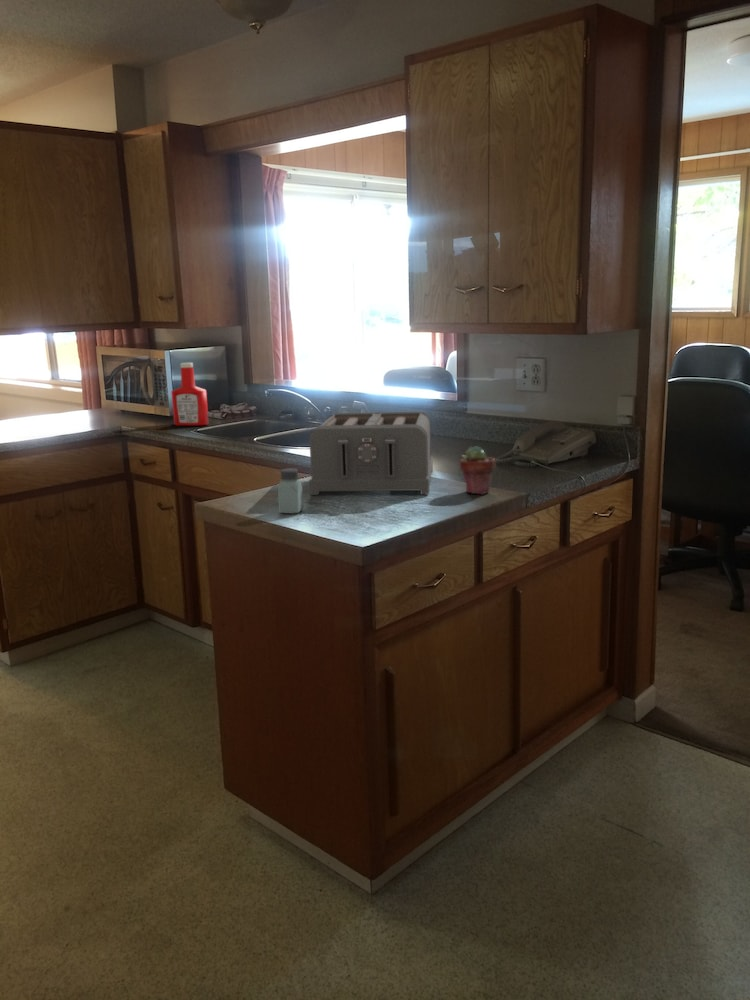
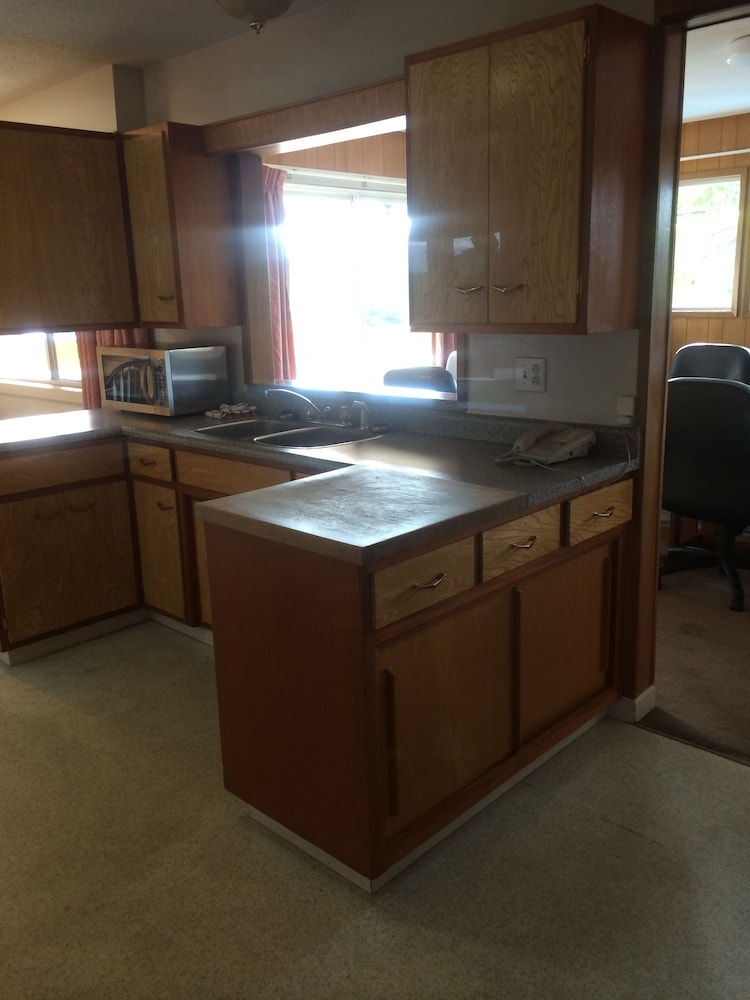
- soap bottle [170,362,210,426]
- potted succulent [459,445,496,495]
- toaster [308,411,434,496]
- saltshaker [277,467,304,514]
